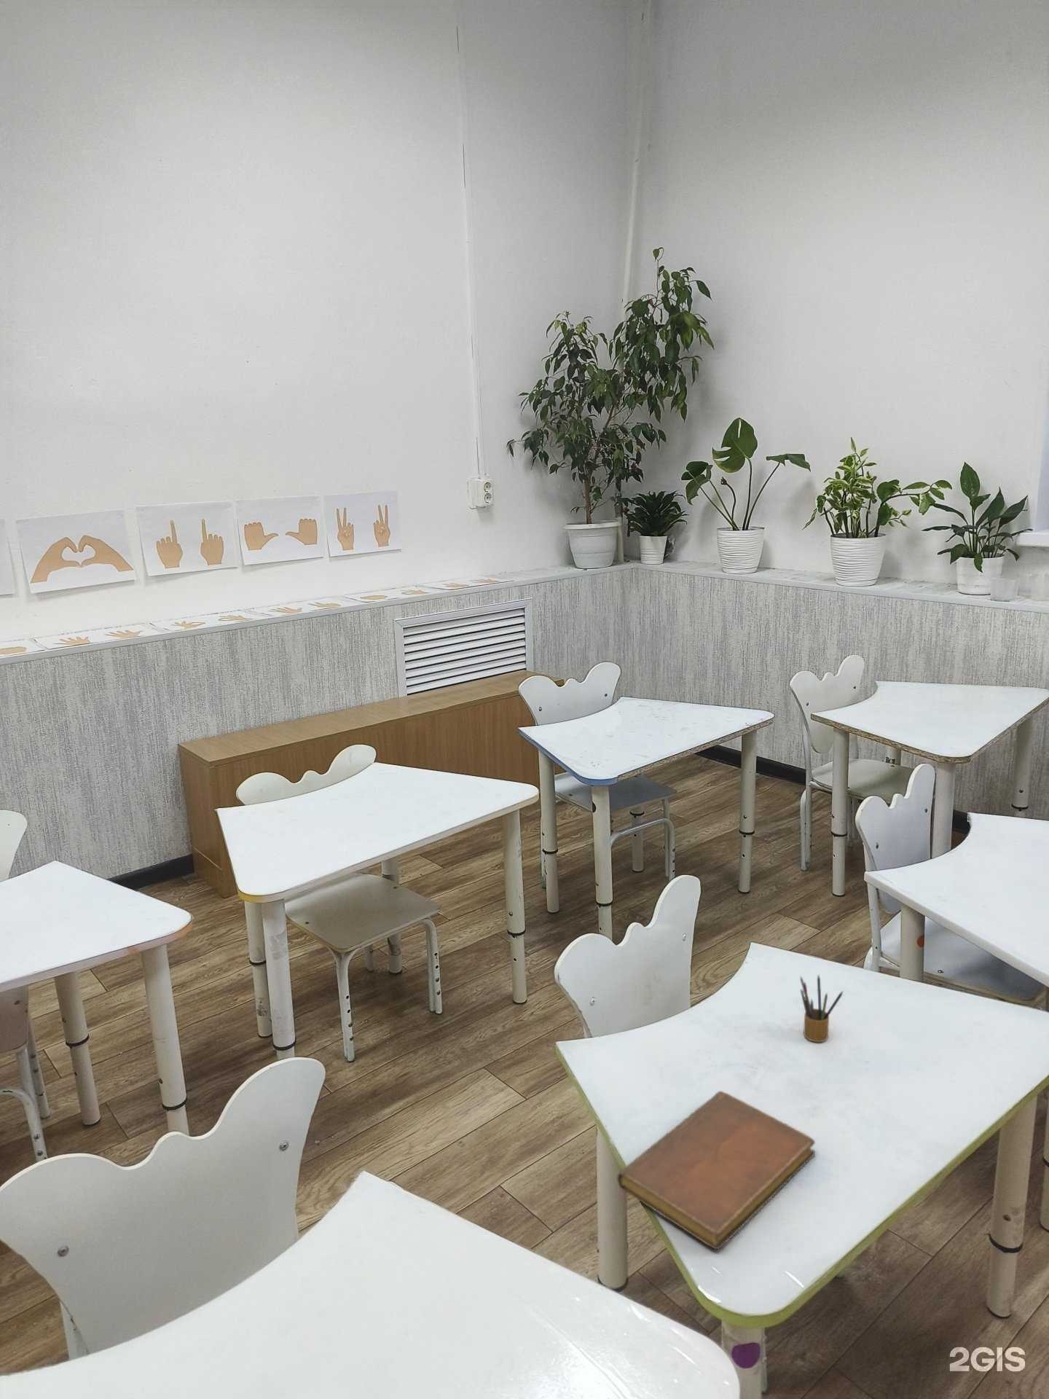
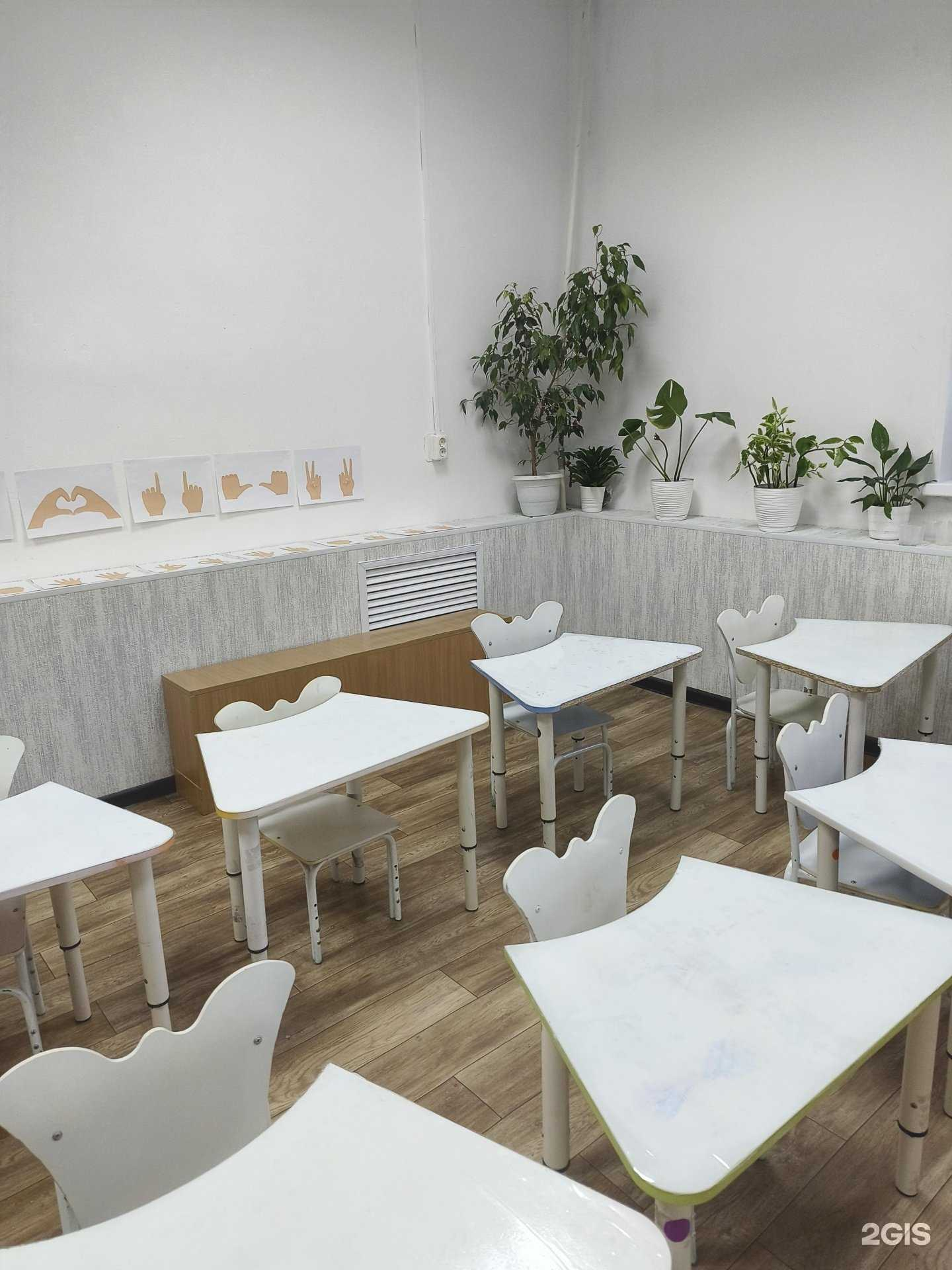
- pencil box [800,974,844,1043]
- notebook [616,1091,815,1250]
